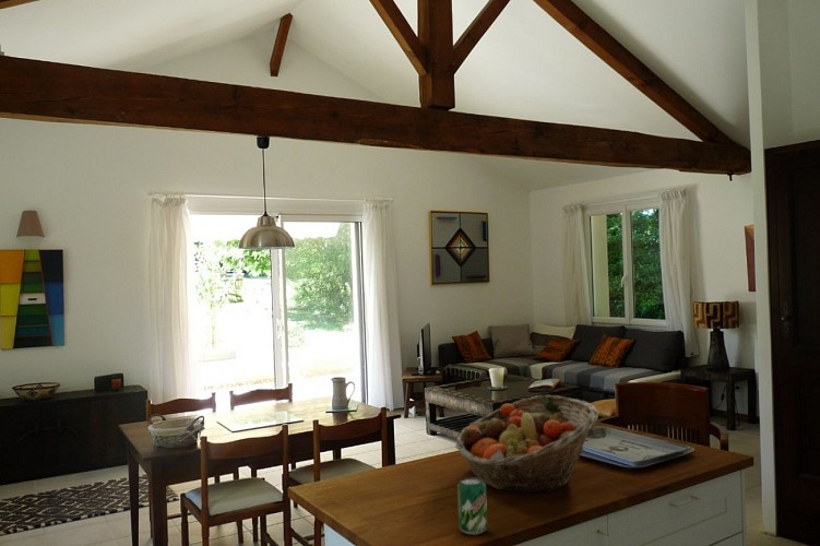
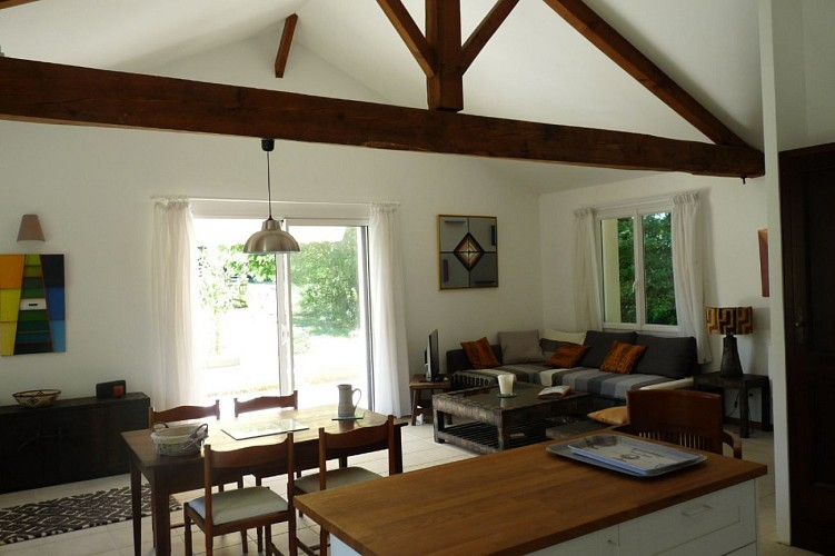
- fruit basket [454,394,599,494]
- beverage can [456,476,488,536]
